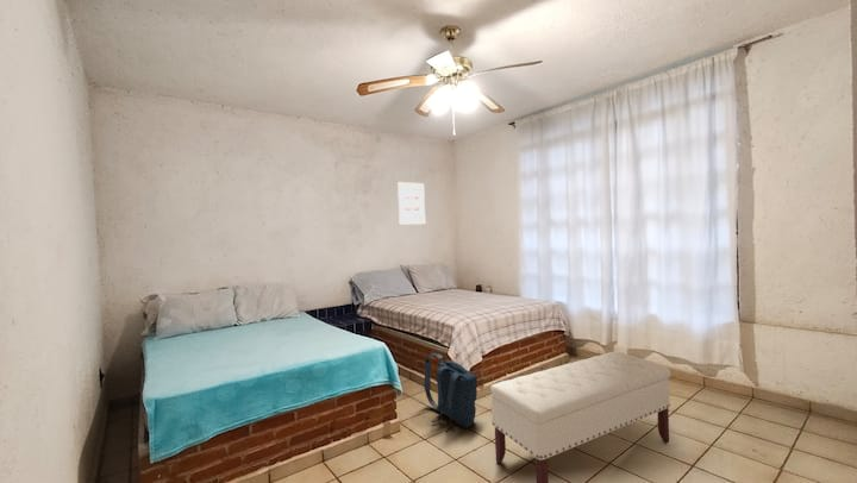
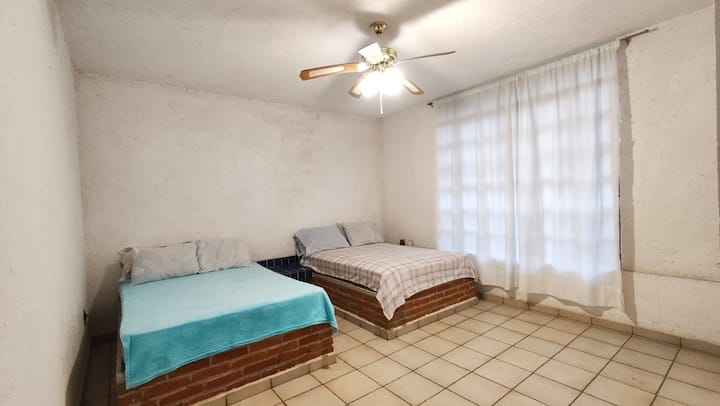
- wall art [396,181,426,226]
- backpack [423,352,478,433]
- bench [489,350,671,483]
